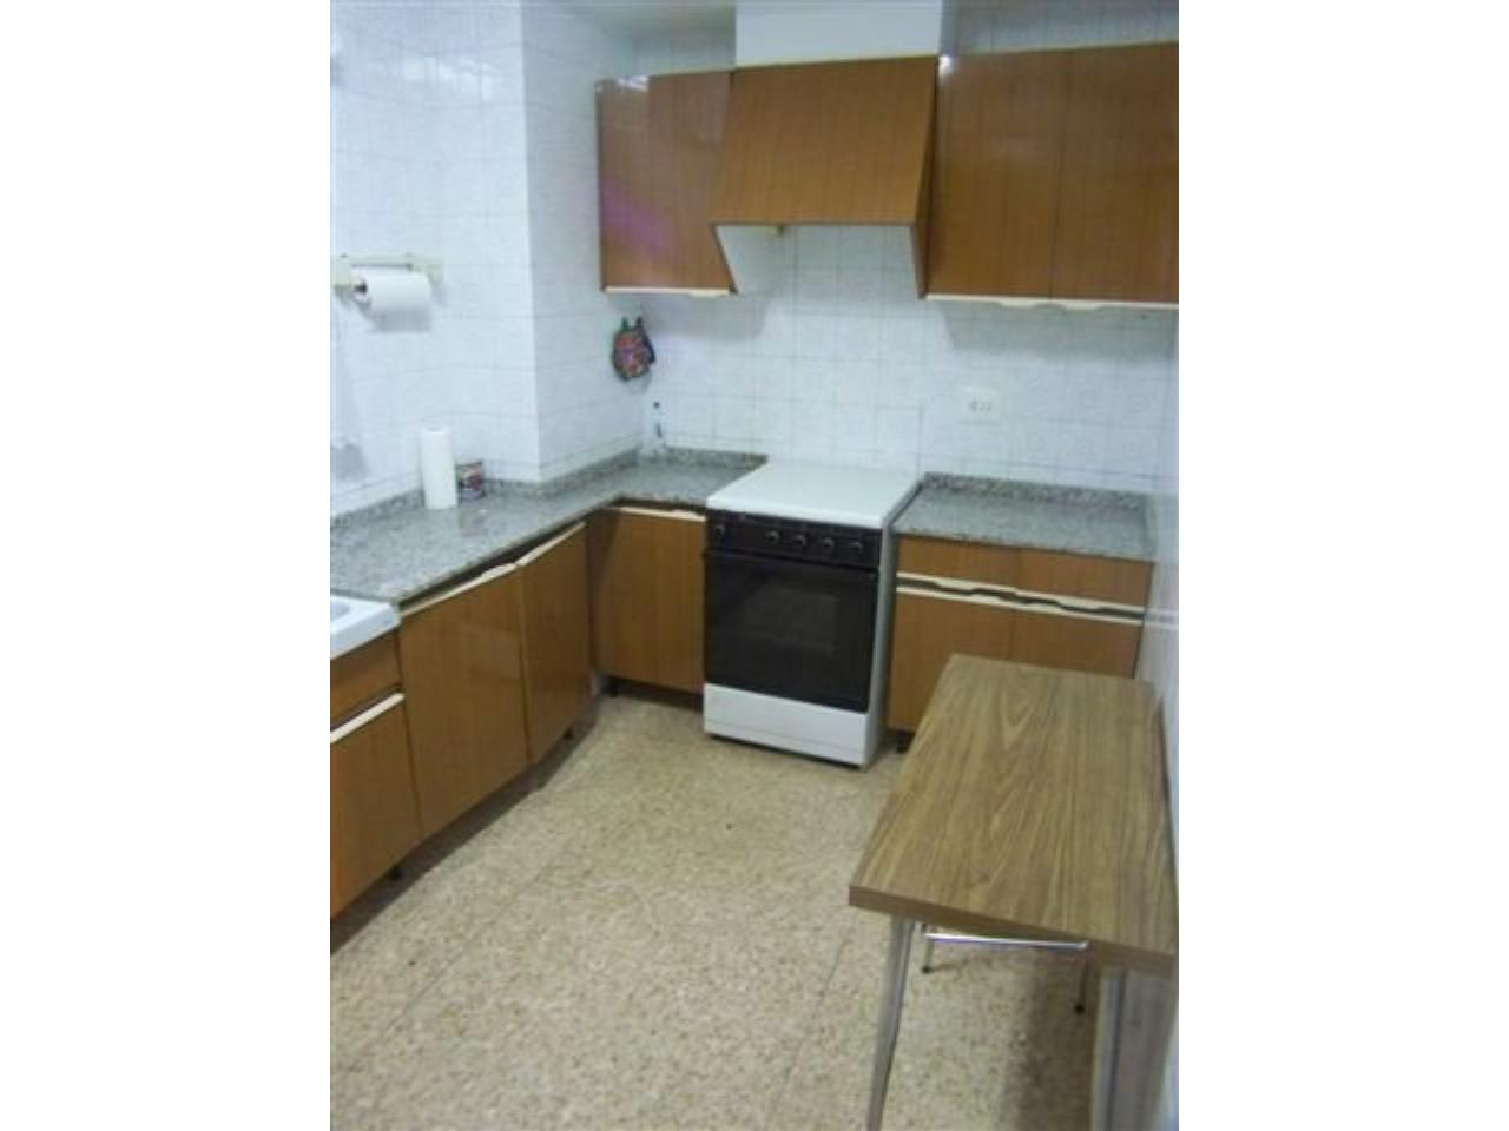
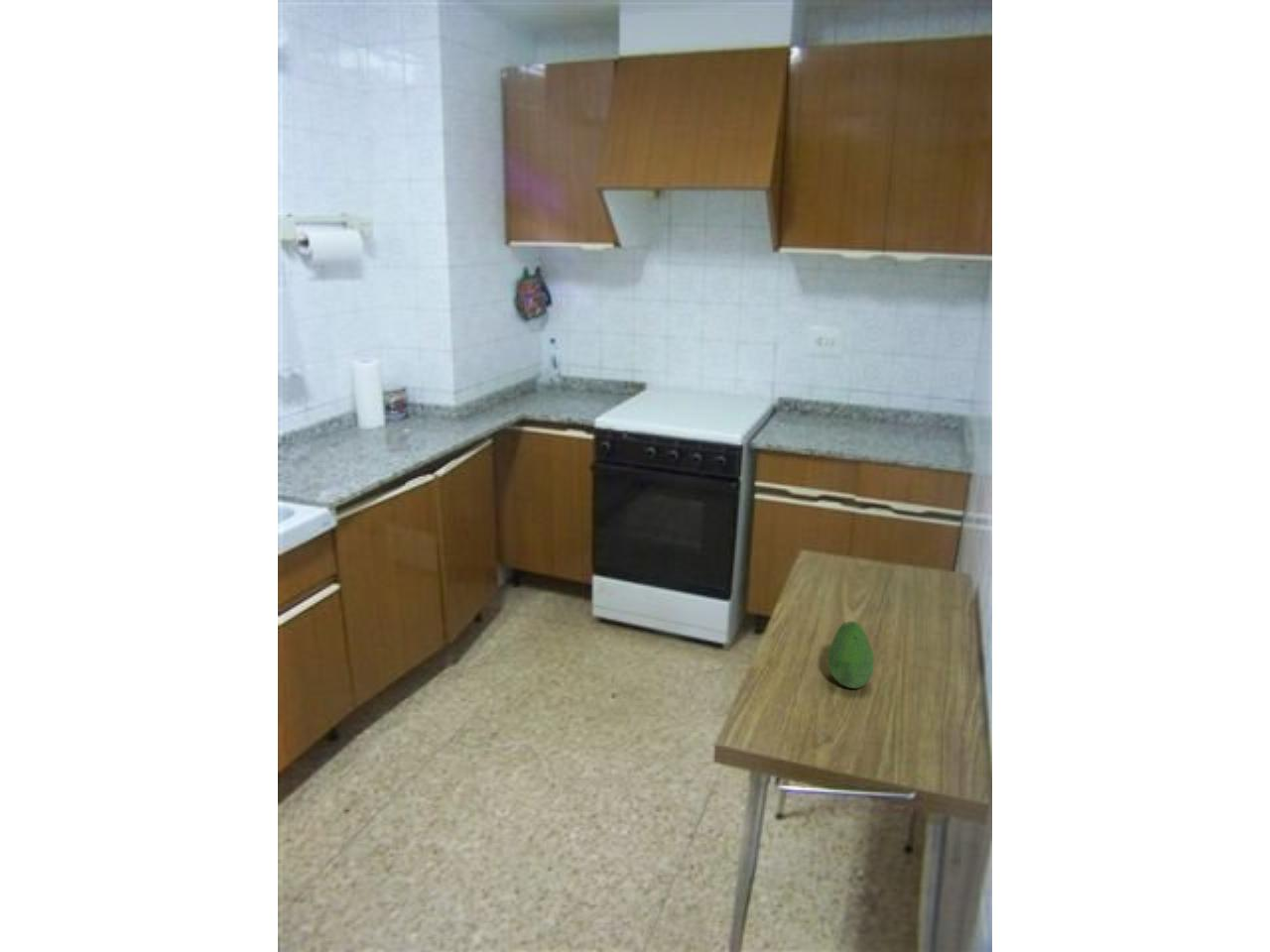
+ fruit [827,620,875,689]
